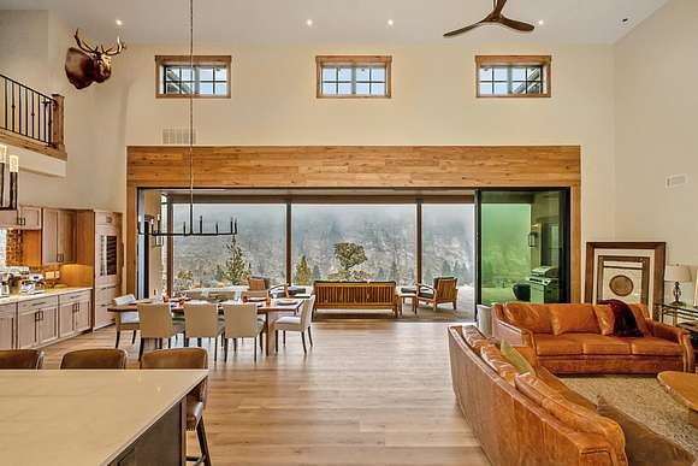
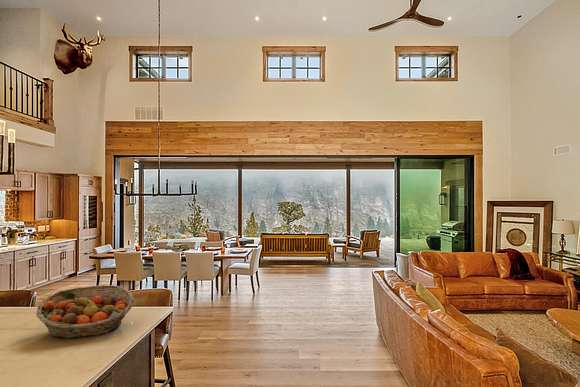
+ fruit basket [35,284,135,340]
